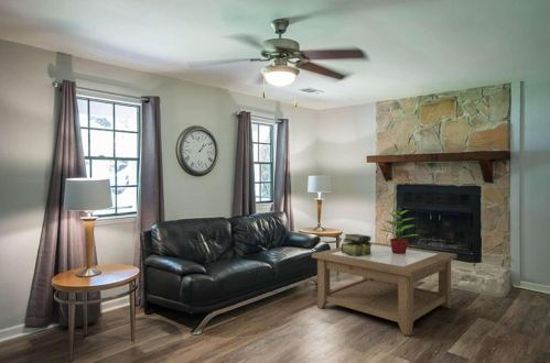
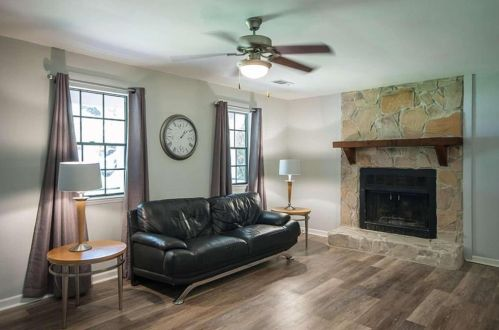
- coffee table [311,241,457,337]
- potted plant [380,209,419,254]
- stack of books [341,233,373,255]
